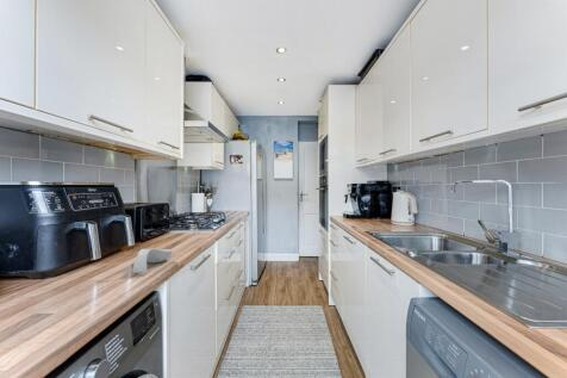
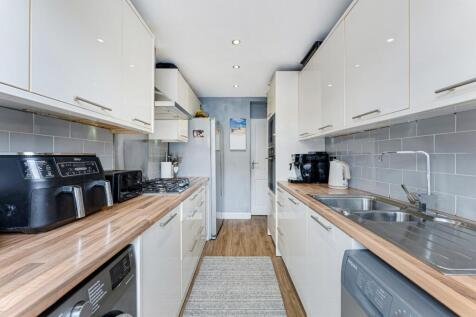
- spoon rest [131,247,174,274]
